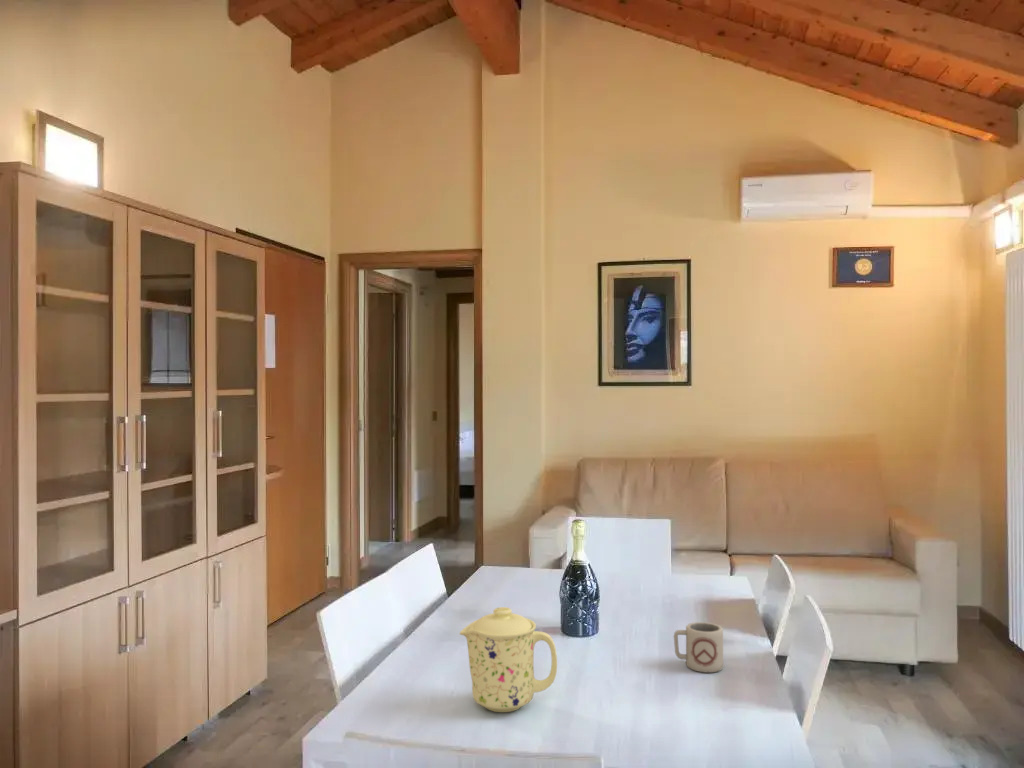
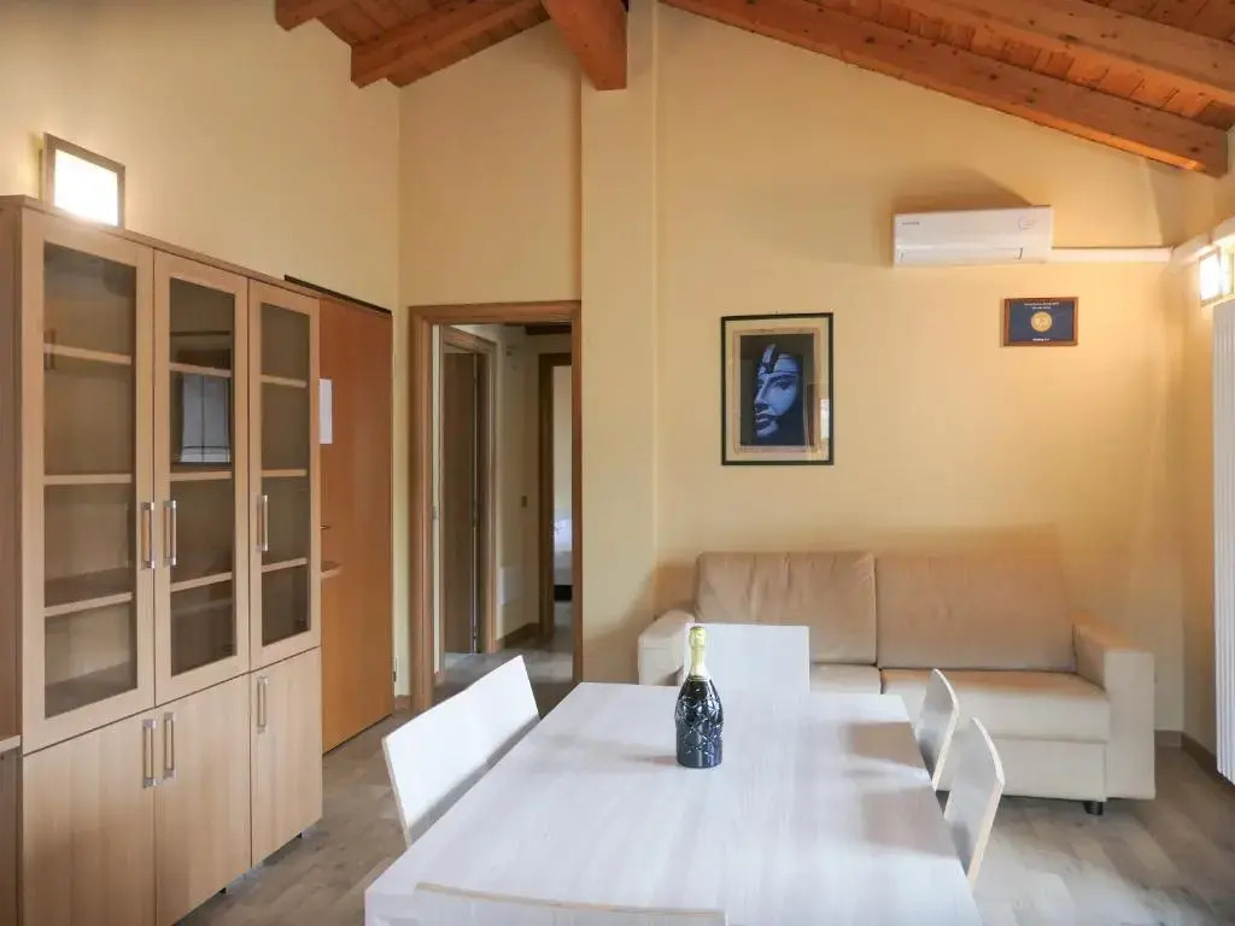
- cup [673,621,724,673]
- mug [459,606,558,713]
